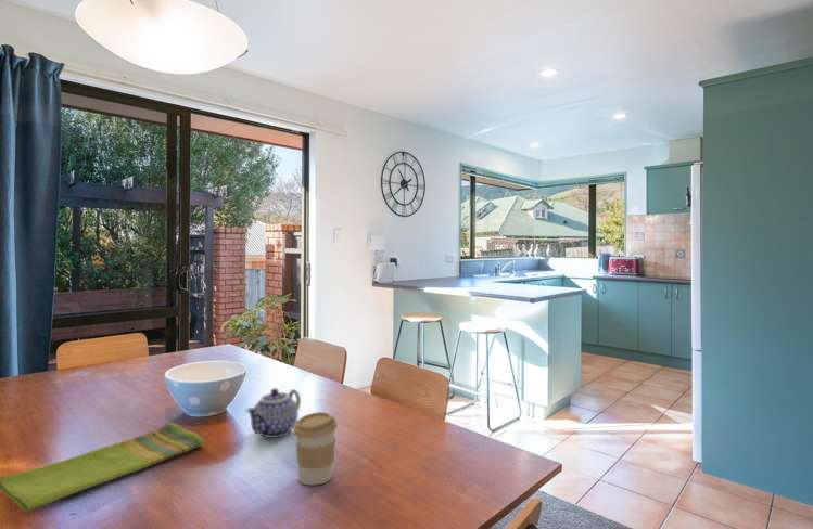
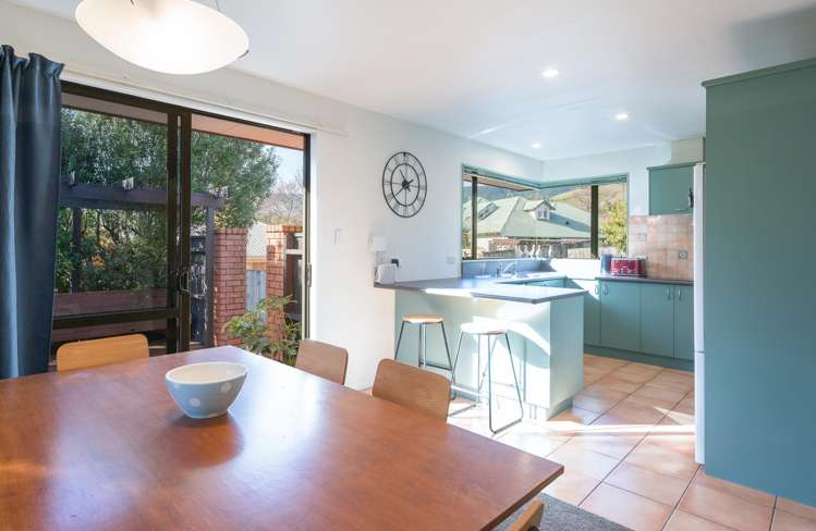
- dish towel [0,422,205,513]
- teapot [245,387,302,439]
- coffee cup [292,411,339,487]
